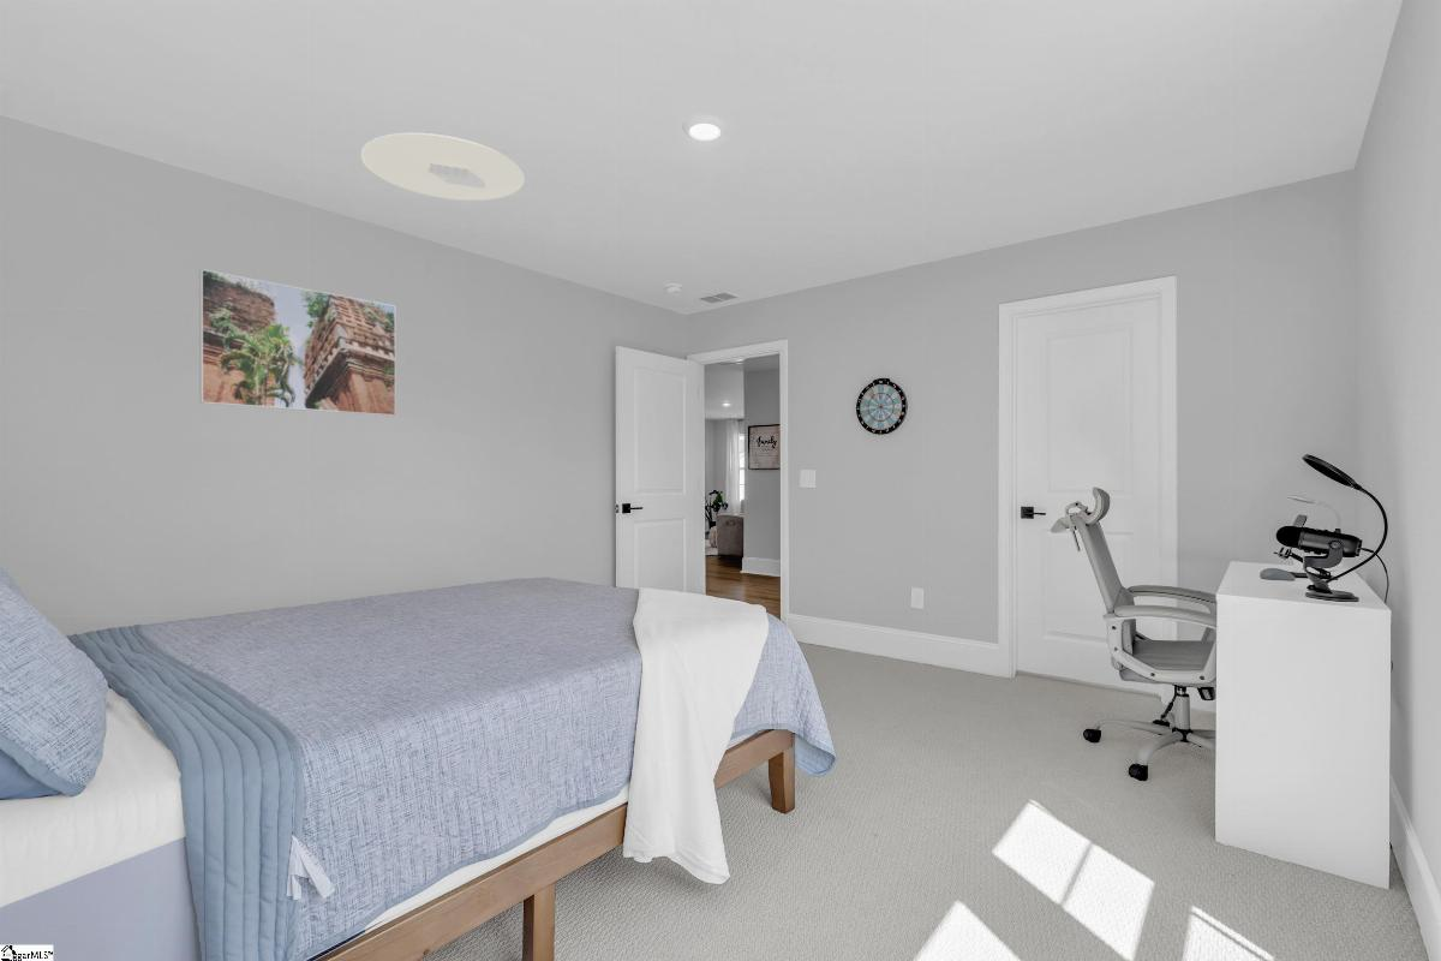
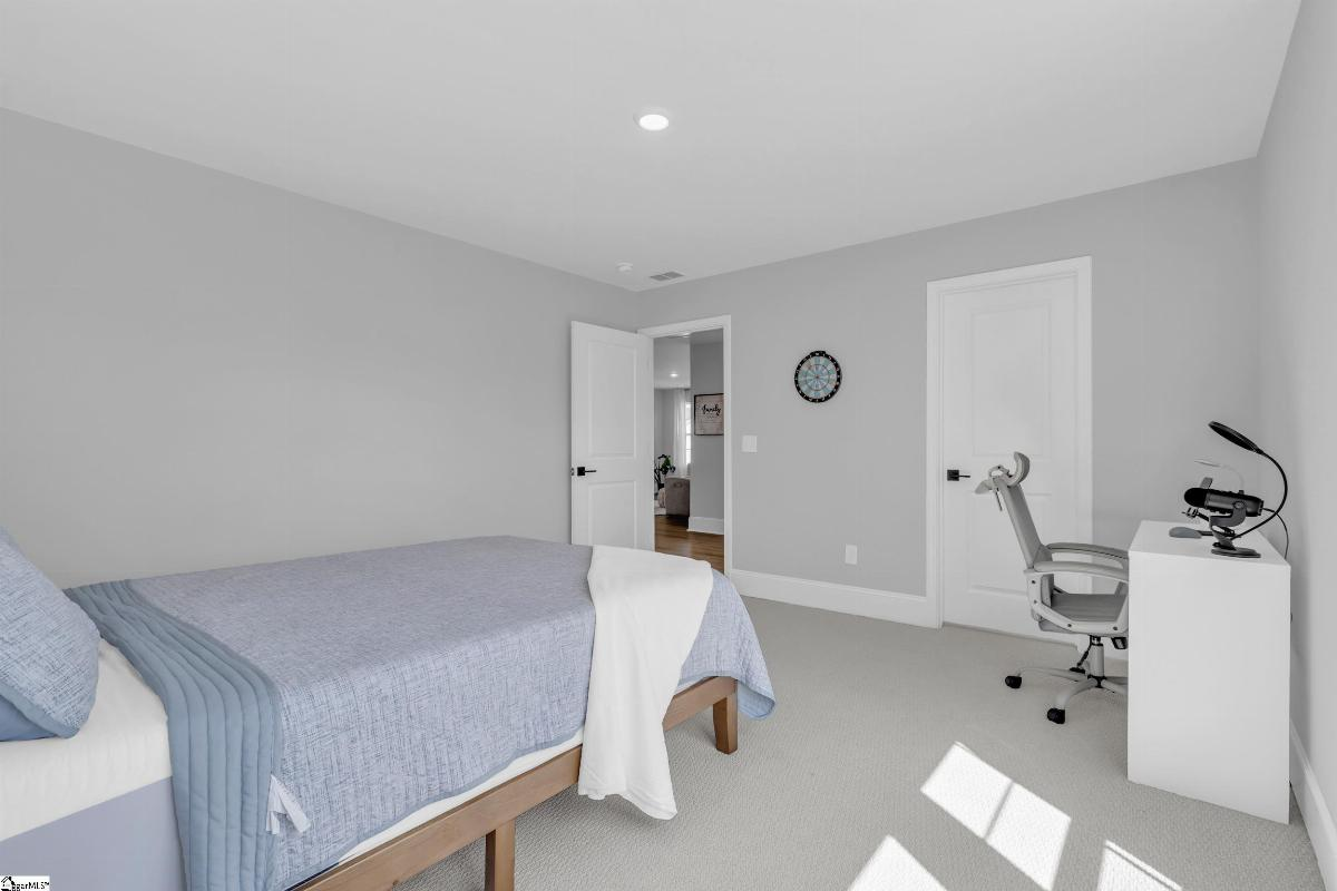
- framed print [198,268,396,417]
- ceiling light [360,132,526,202]
